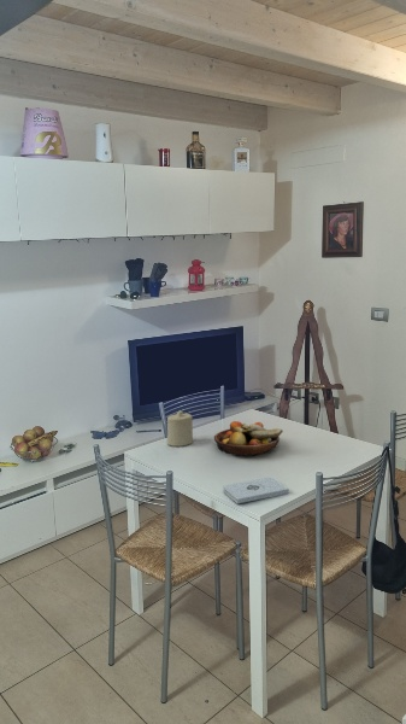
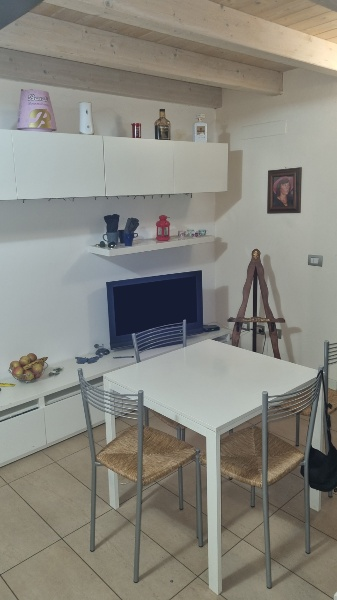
- notepad [222,477,289,504]
- fruit bowl [213,420,283,457]
- candle [166,410,194,448]
